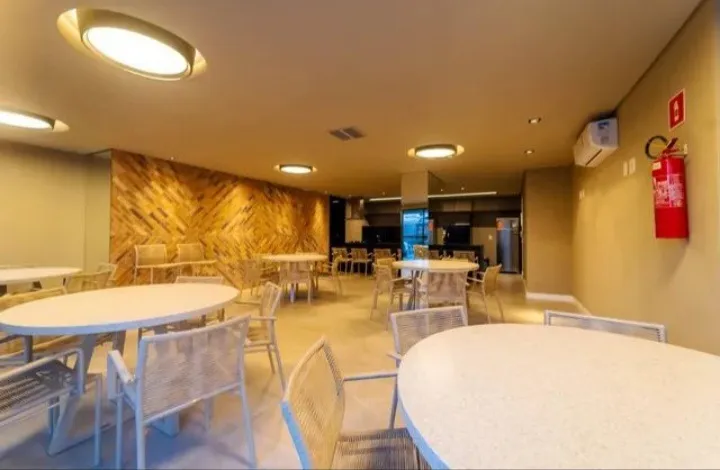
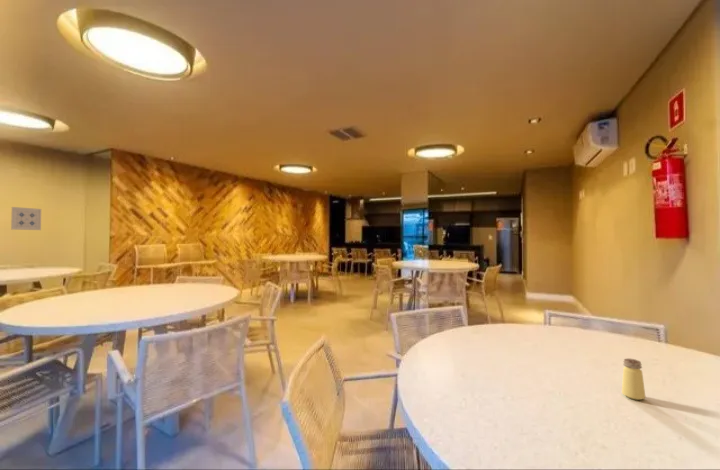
+ saltshaker [621,358,646,401]
+ wall art [10,206,42,231]
